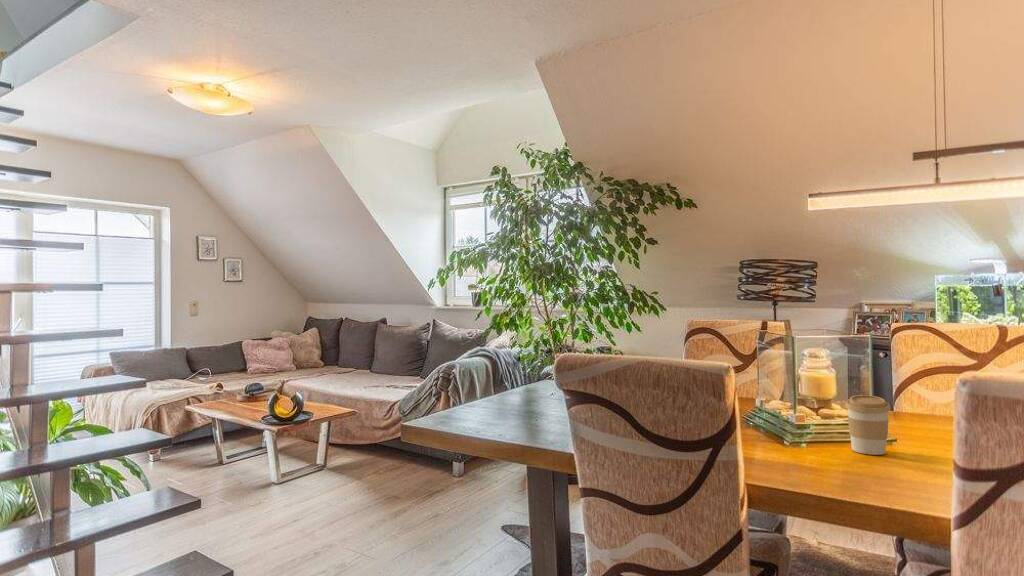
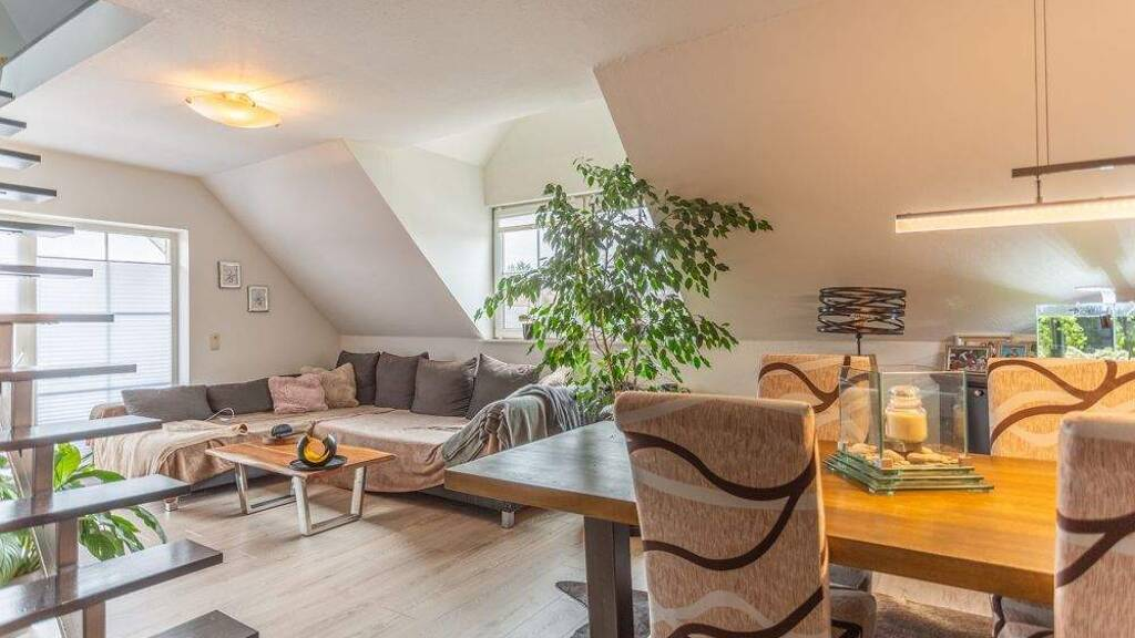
- coffee cup [844,394,891,456]
